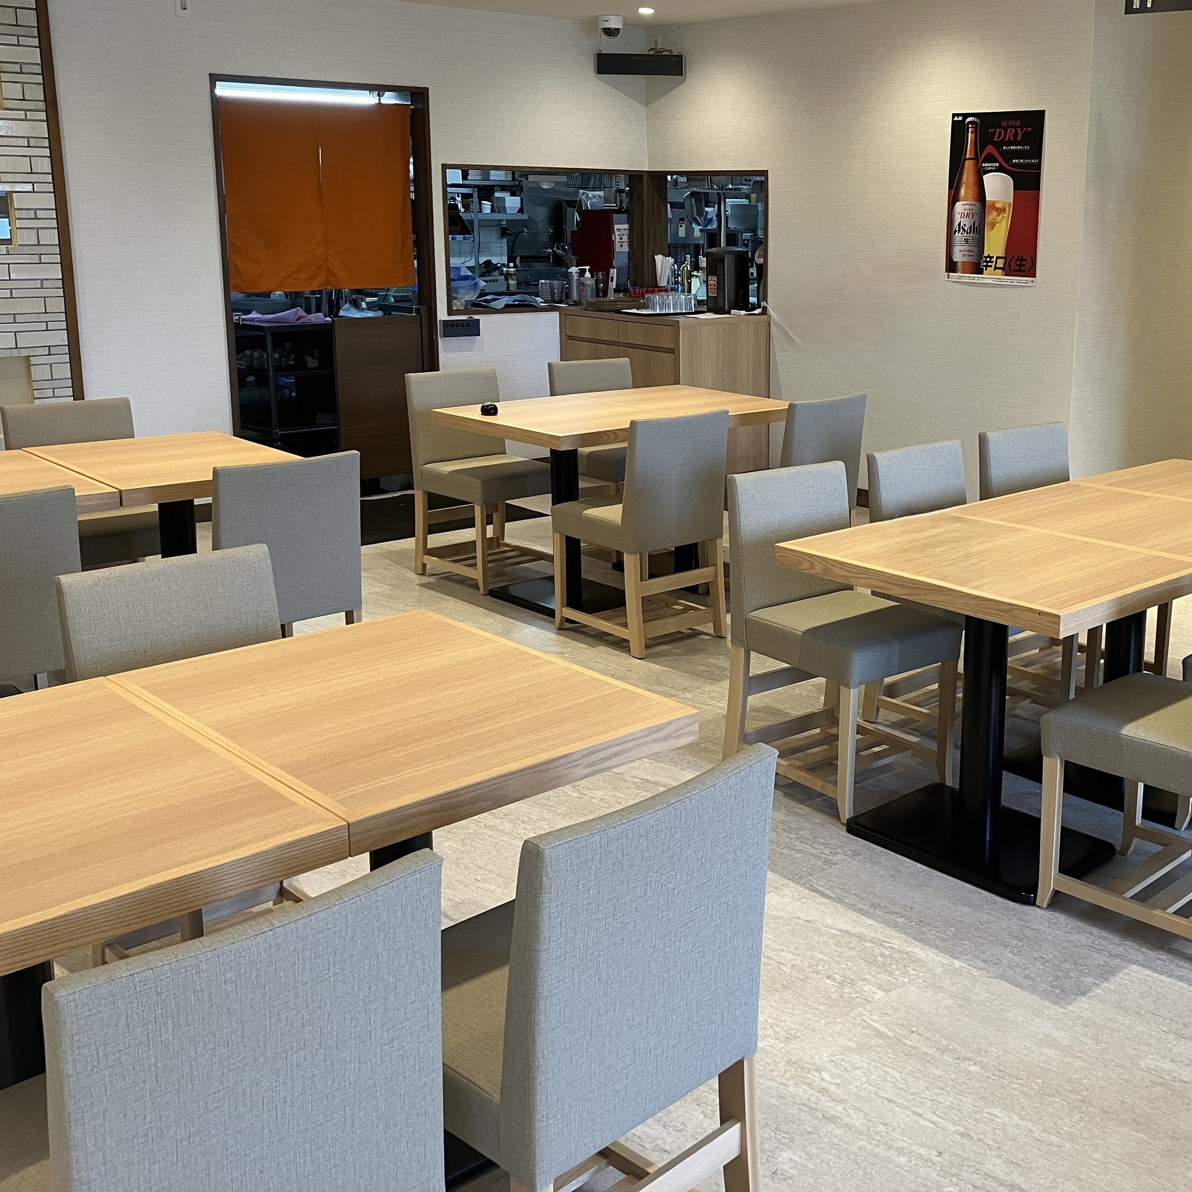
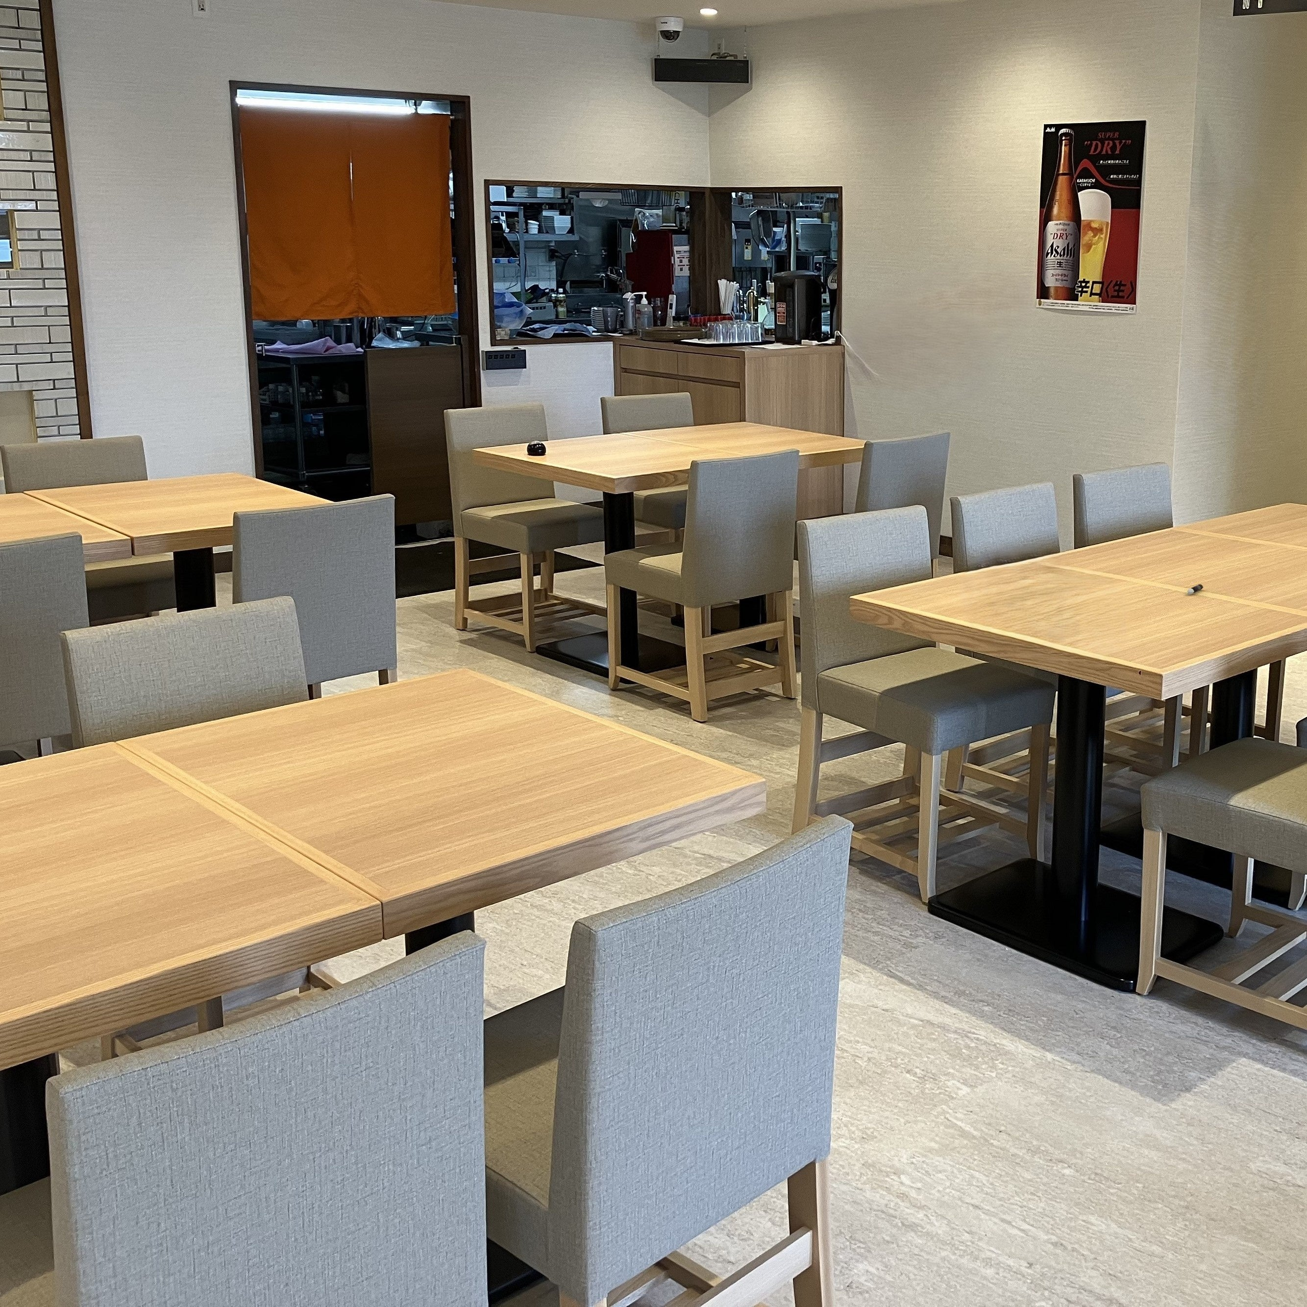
+ pepper shaker [1187,584,1204,595]
